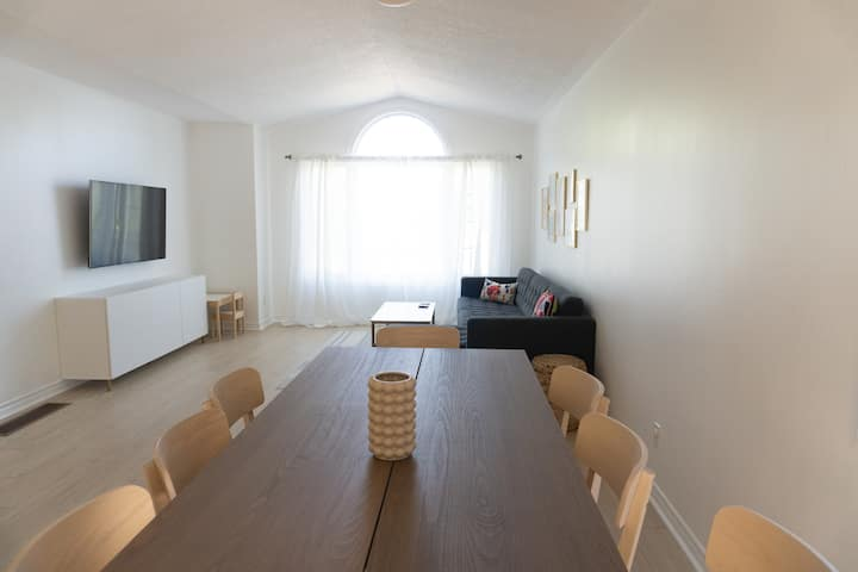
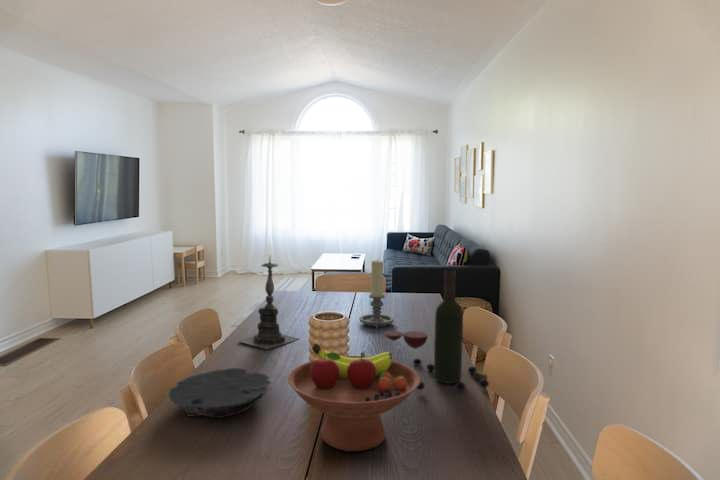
+ wine bottle [383,270,490,392]
+ candle holder [358,259,395,330]
+ candle holder [238,256,301,350]
+ fruit bowl [287,342,421,453]
+ bowl [167,367,272,419]
